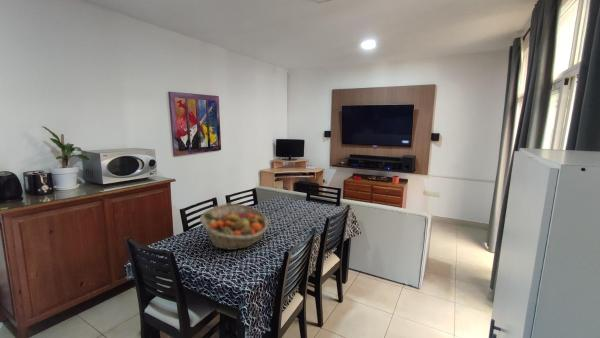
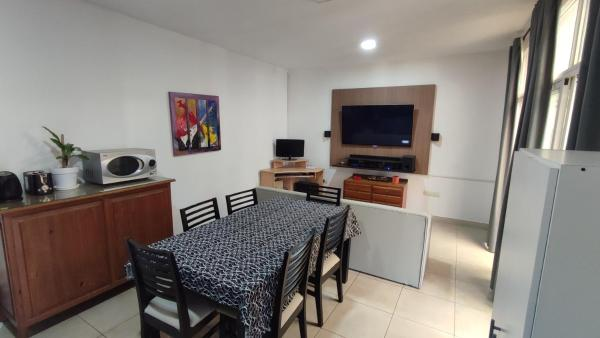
- fruit basket [199,202,270,251]
